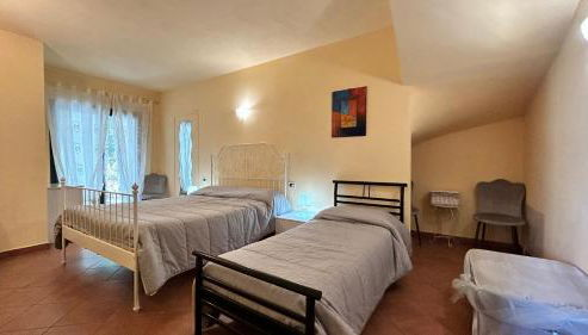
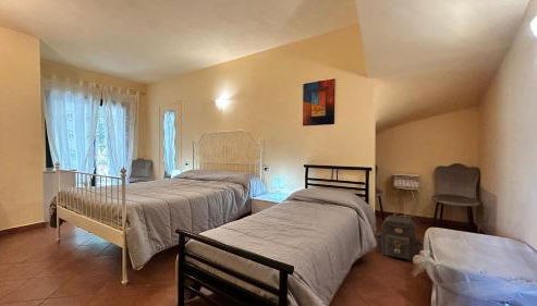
+ backpack [375,212,424,262]
